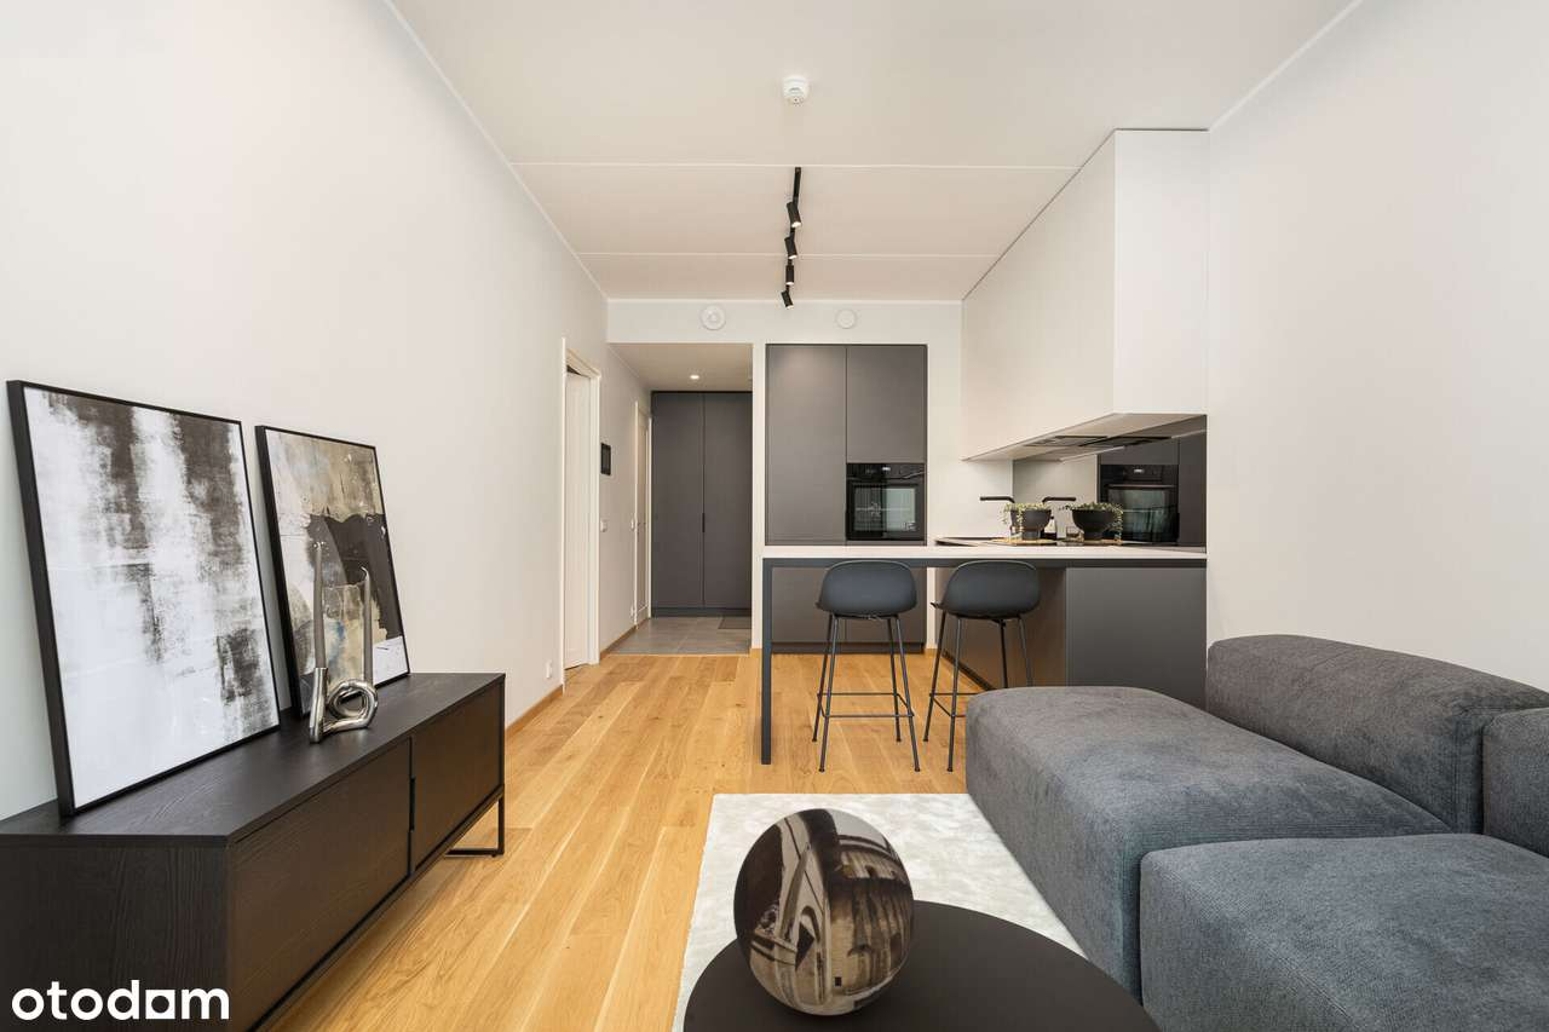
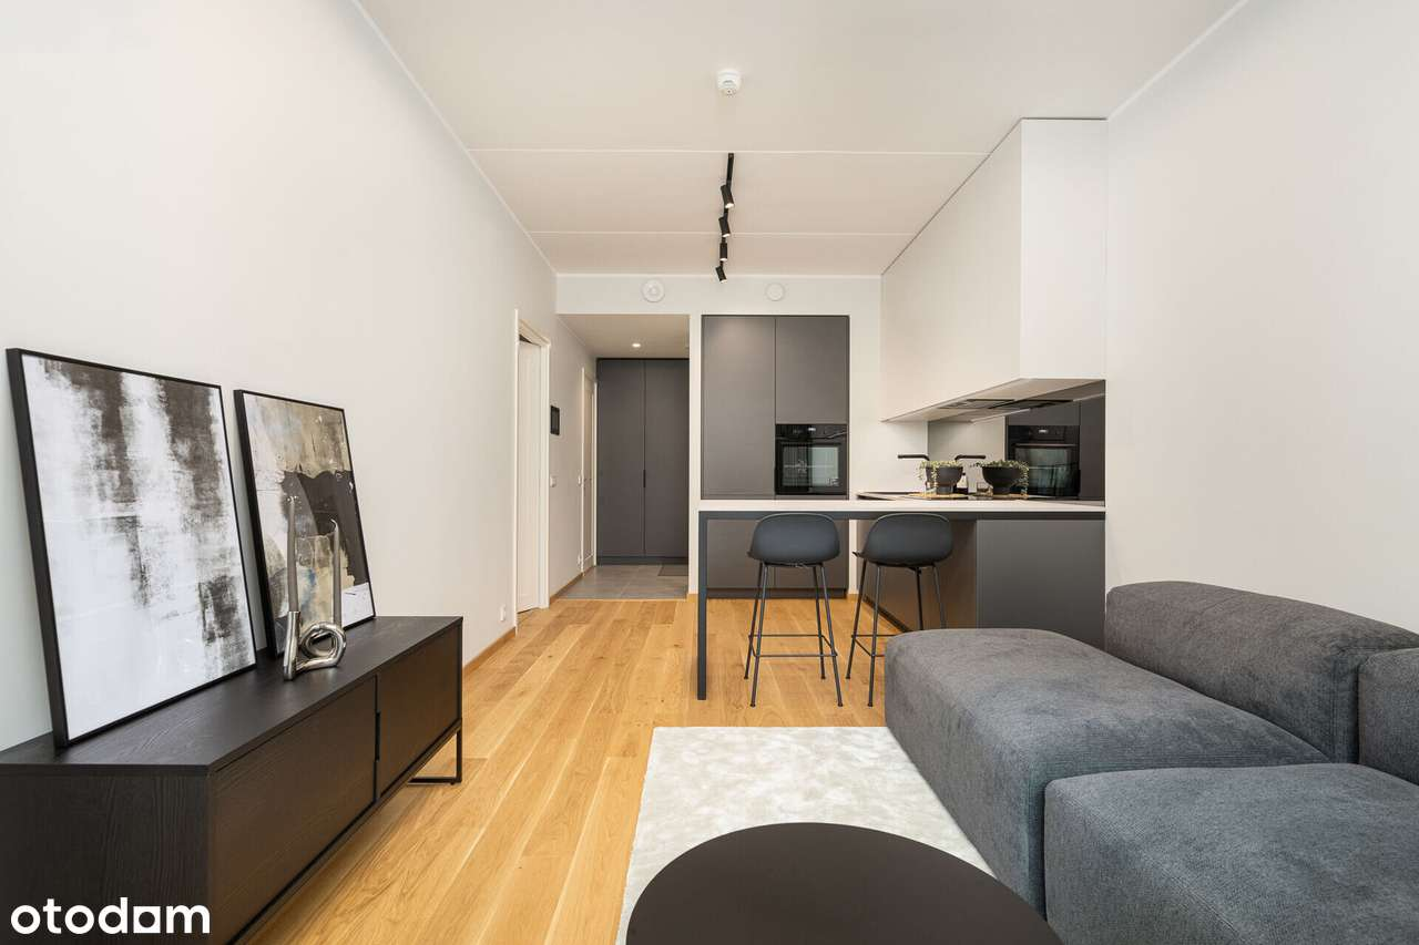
- decorative bowl [732,807,916,1016]
